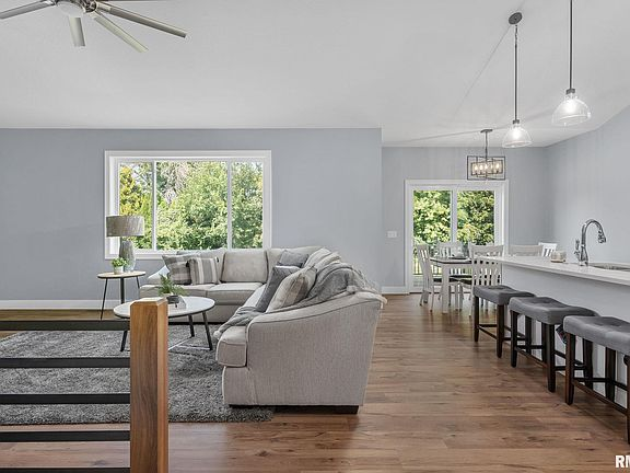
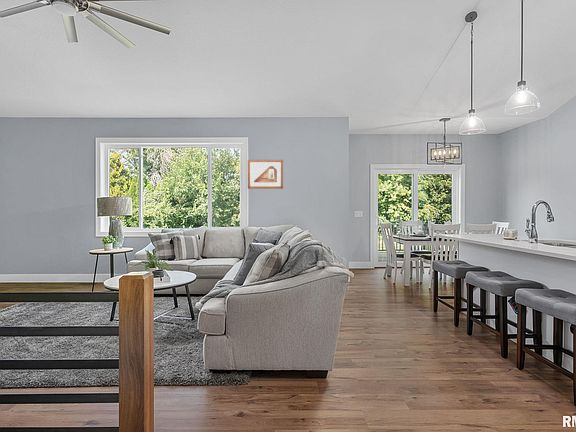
+ picture frame [247,159,284,190]
